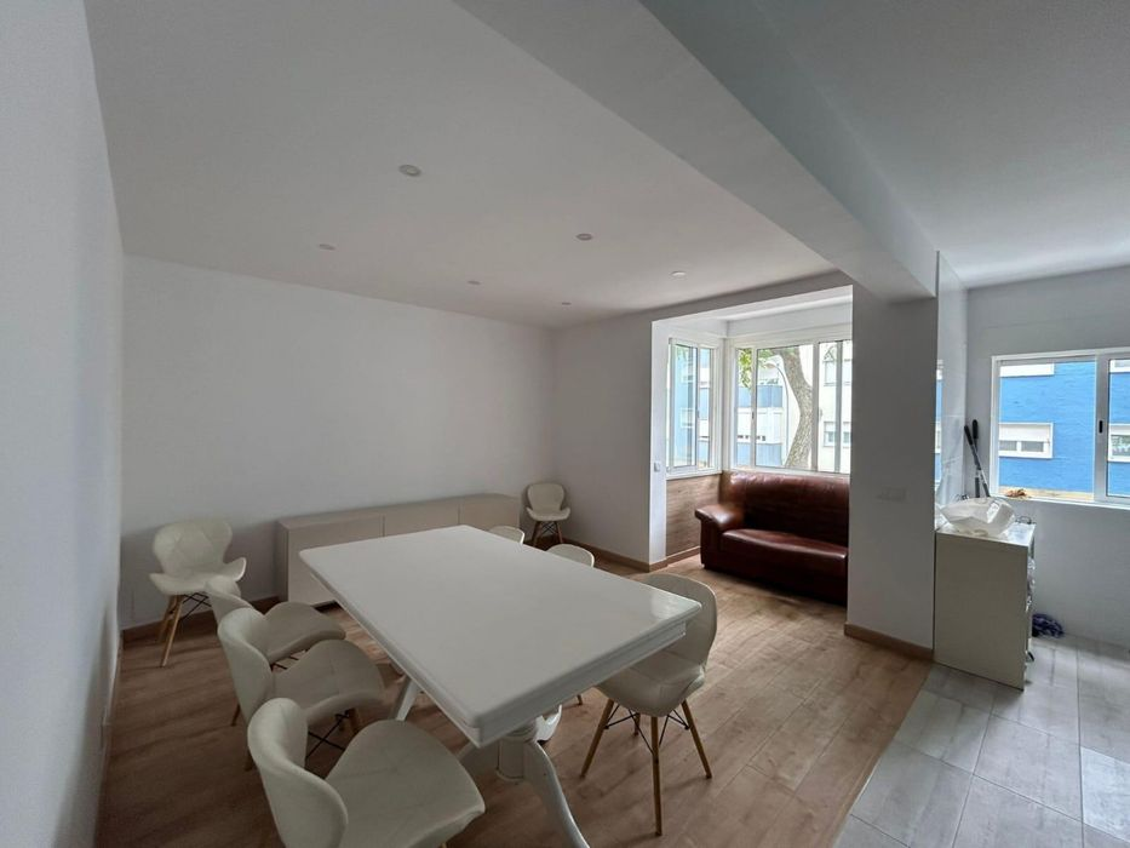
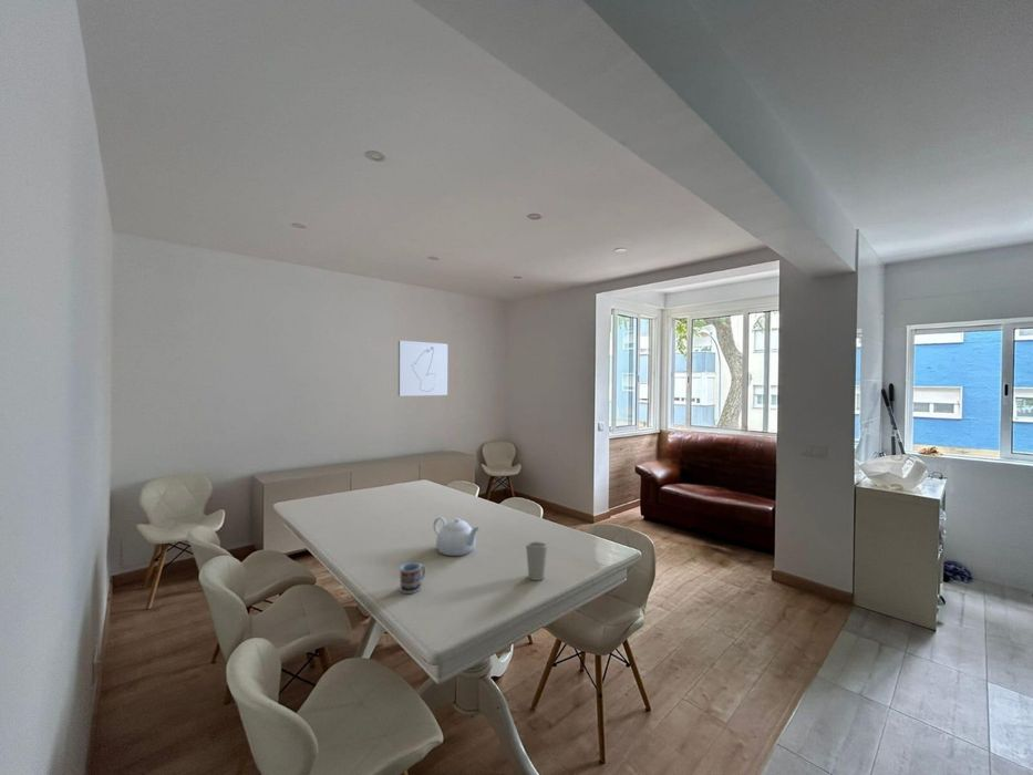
+ cup [525,540,548,581]
+ wall art [397,340,448,397]
+ teapot [432,516,481,557]
+ cup [399,561,426,595]
